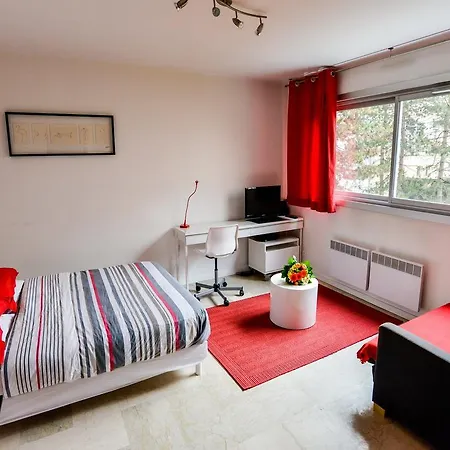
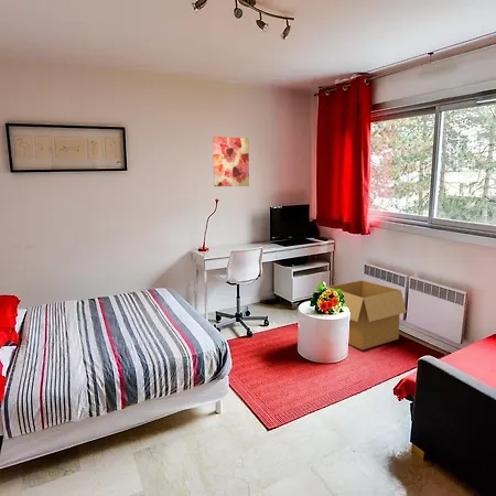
+ wall art [212,136,250,187]
+ cardboard box [325,280,407,351]
